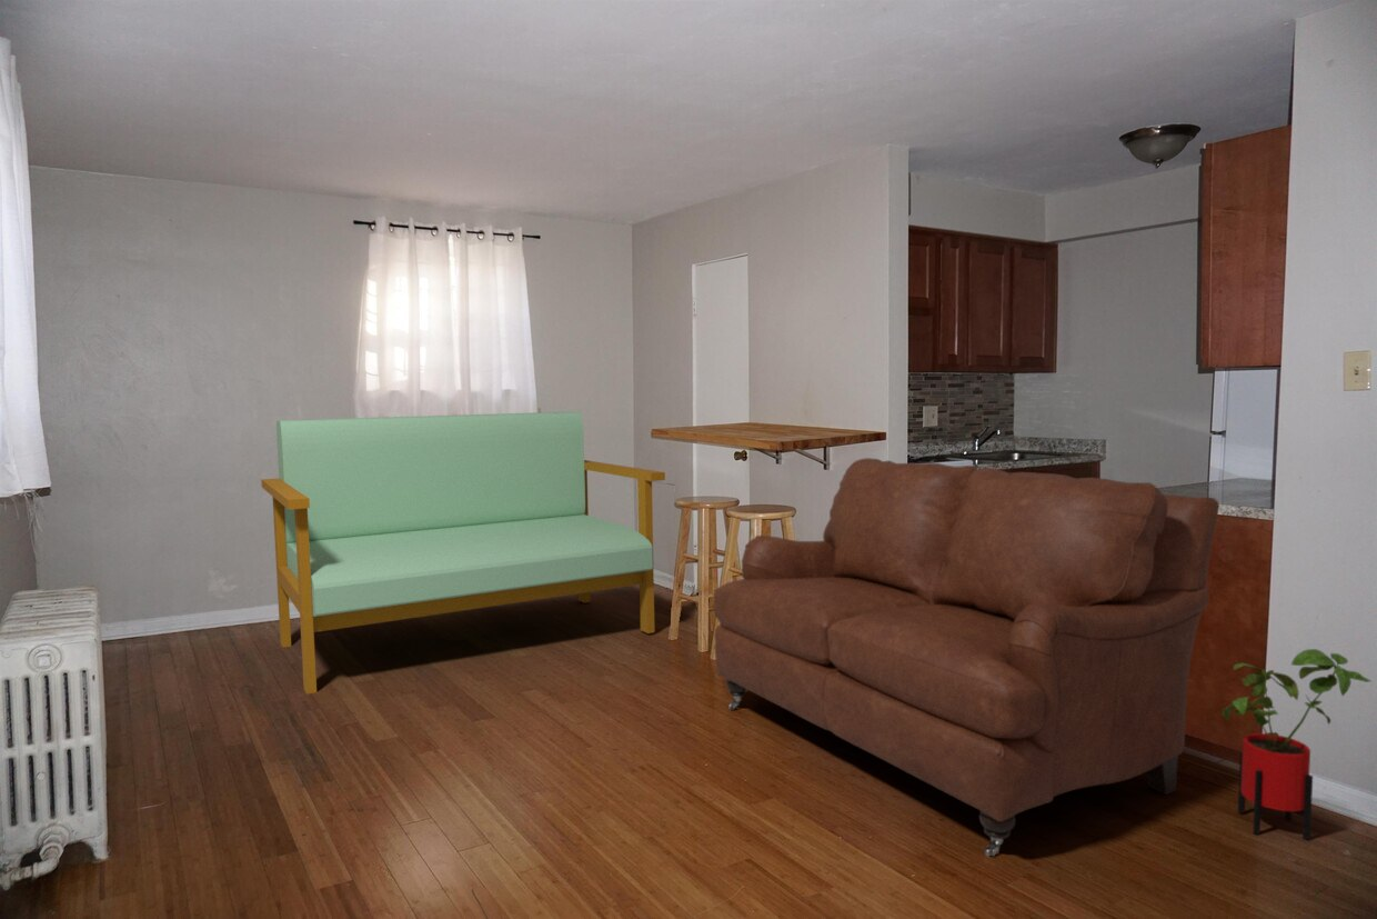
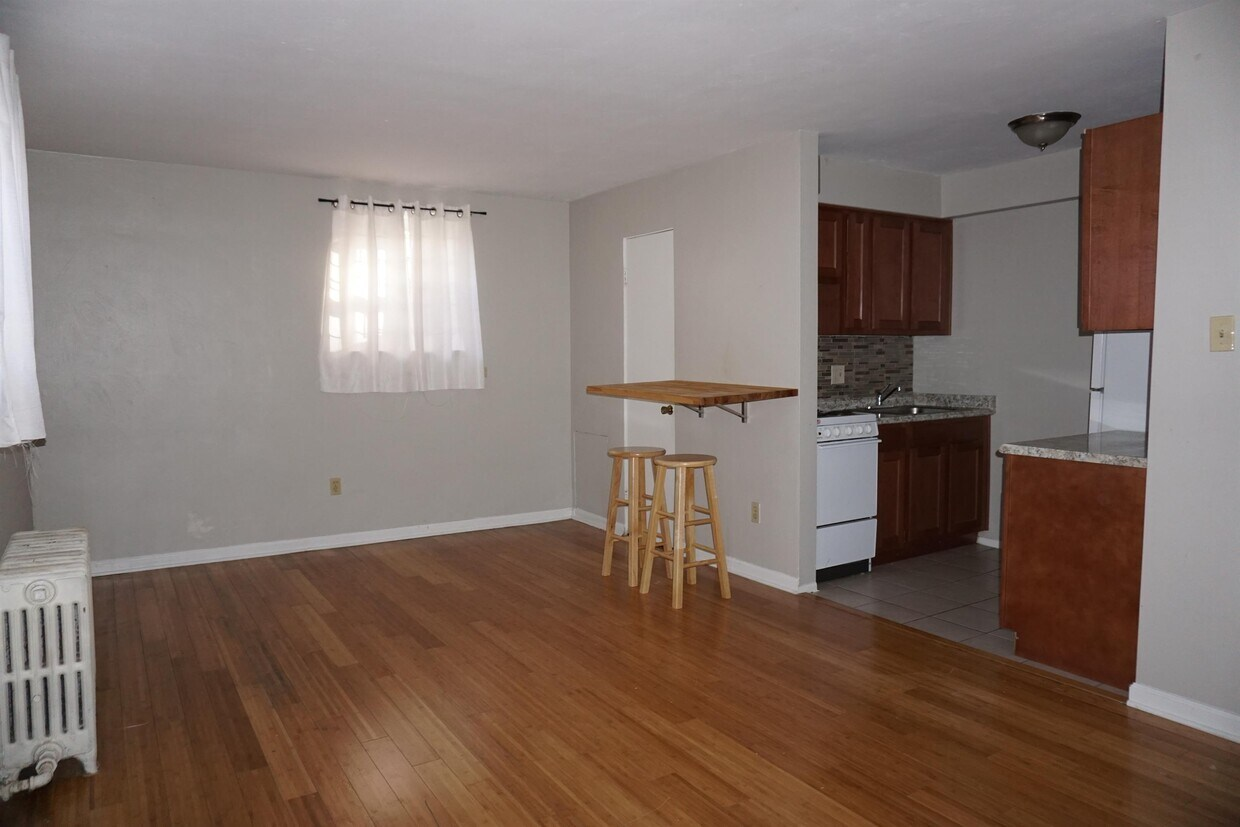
- house plant [1222,648,1373,841]
- bench [260,411,666,695]
- sofa [712,457,1220,858]
